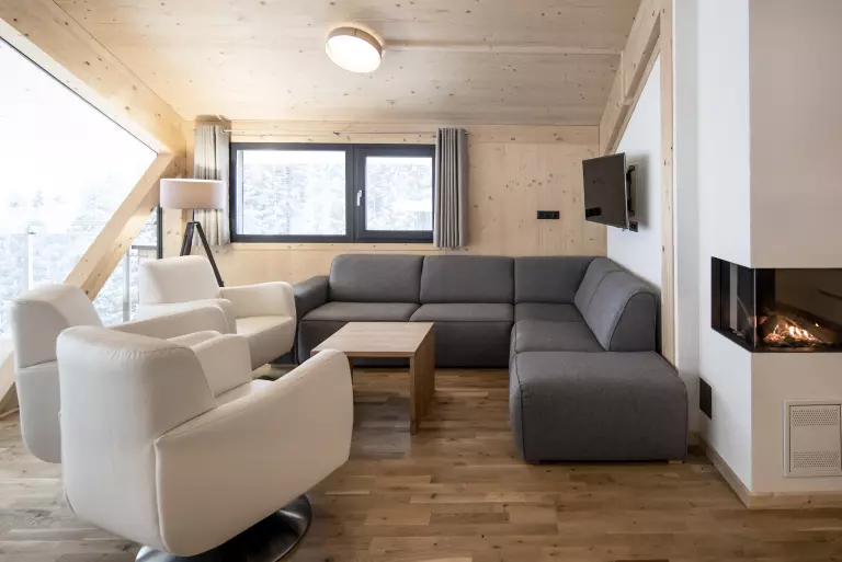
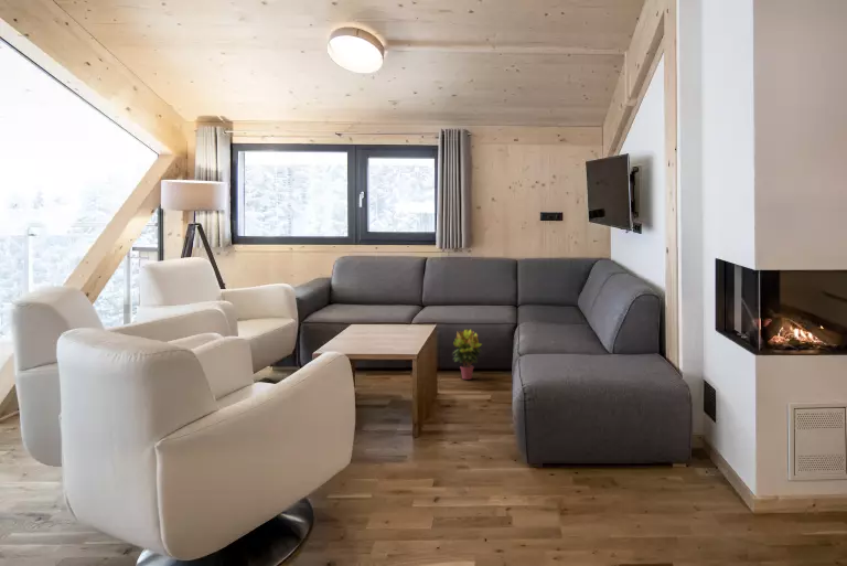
+ potted plant [451,328,483,381]
